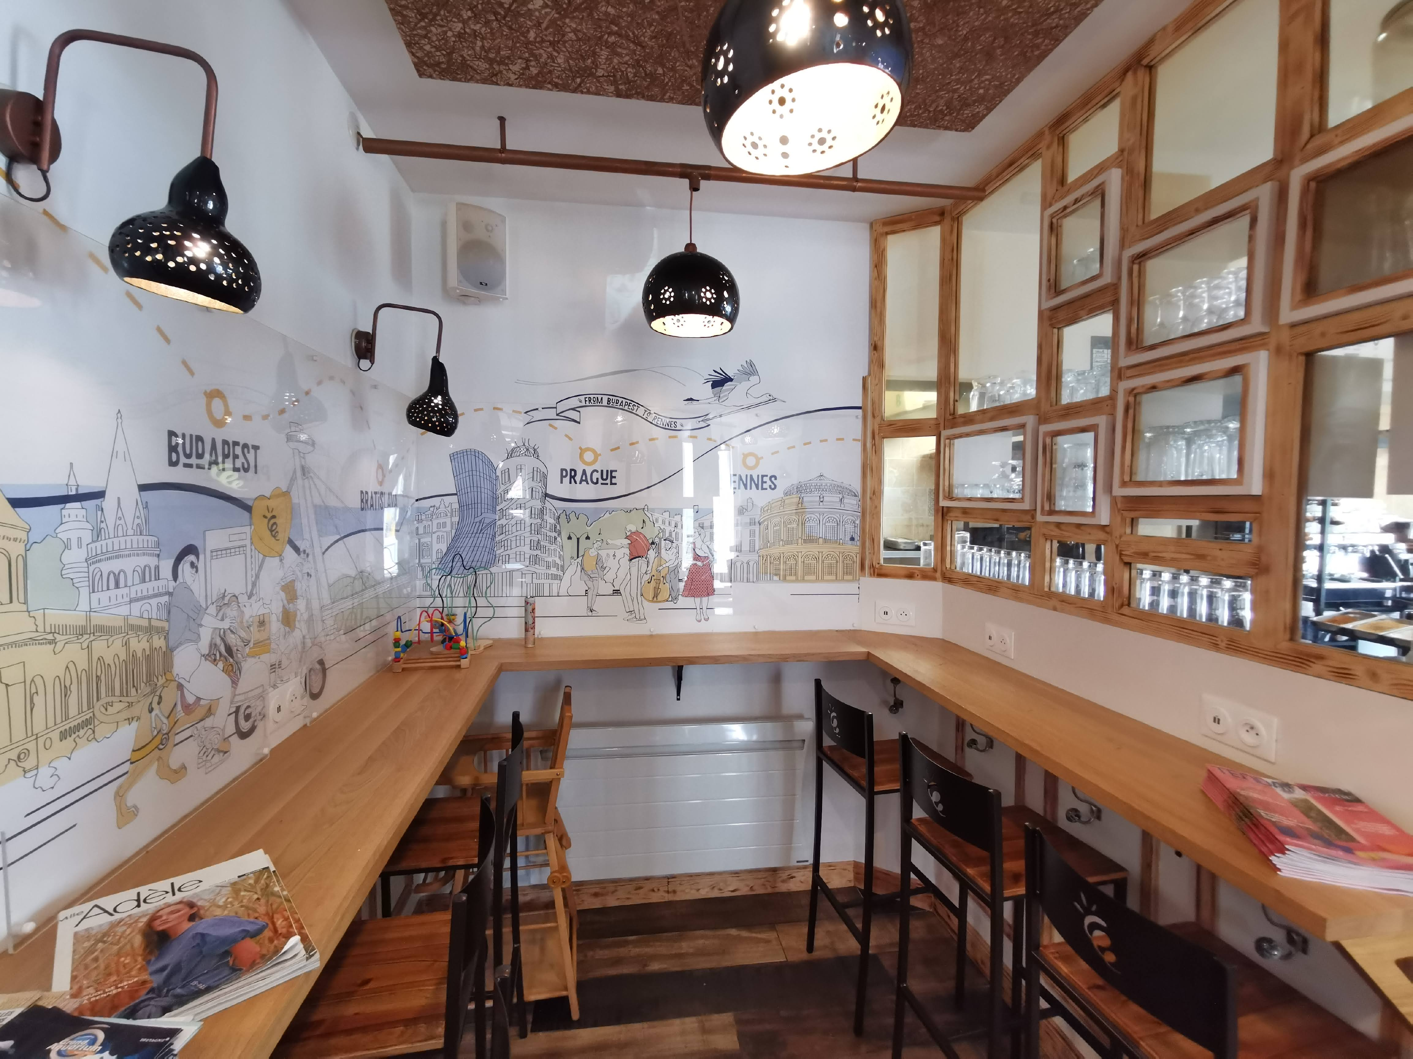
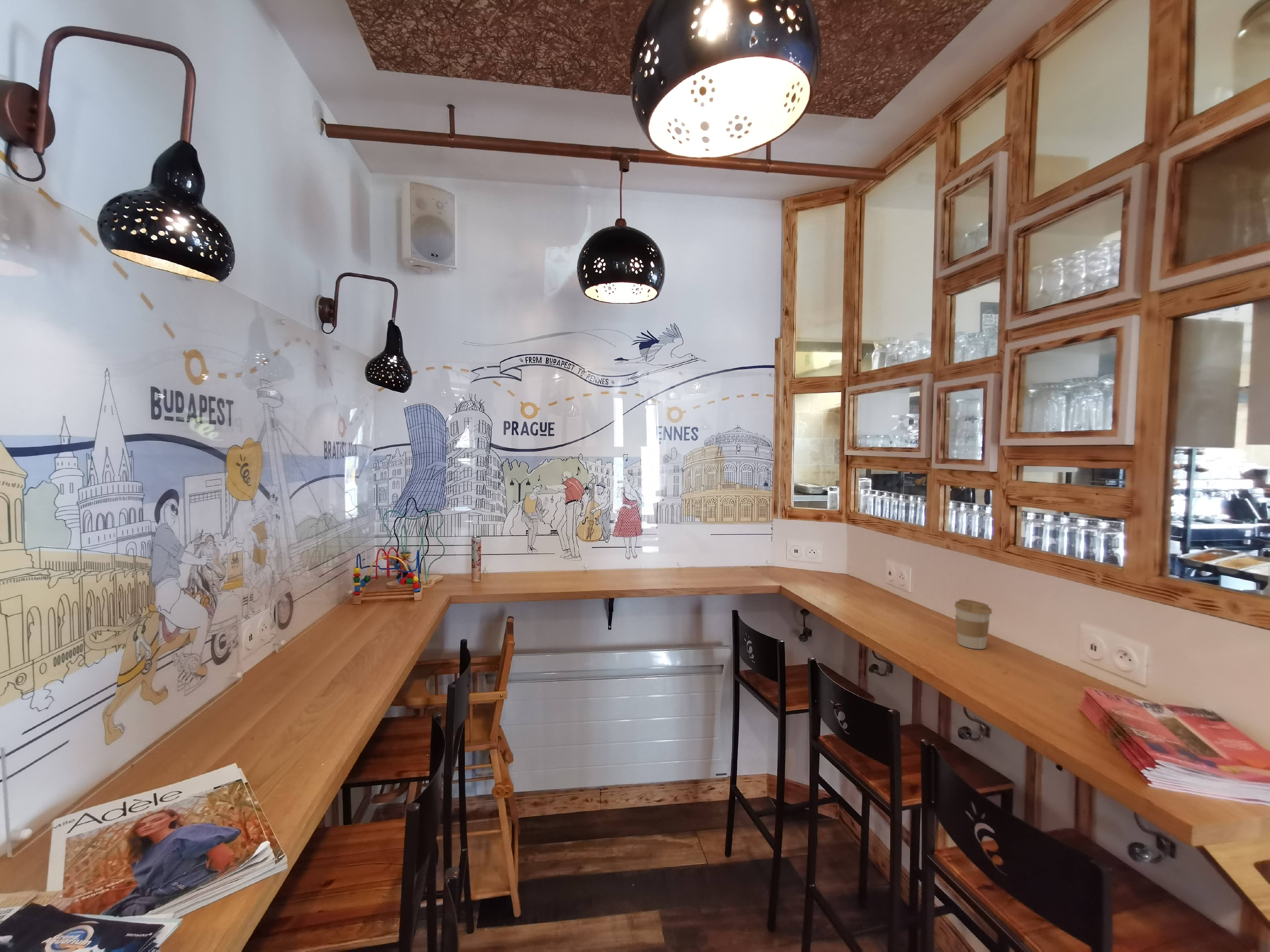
+ coffee cup [954,599,992,649]
